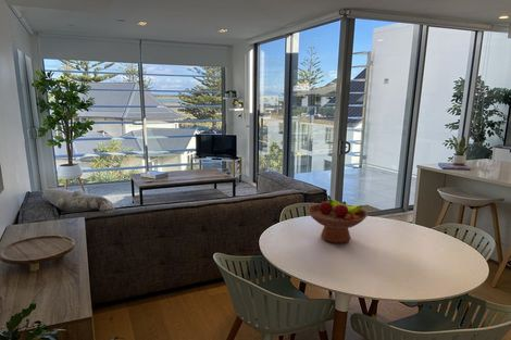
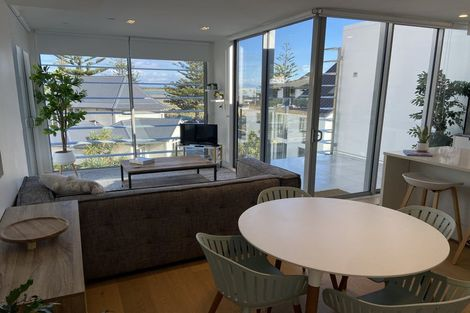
- fruit bowl [306,194,369,244]
